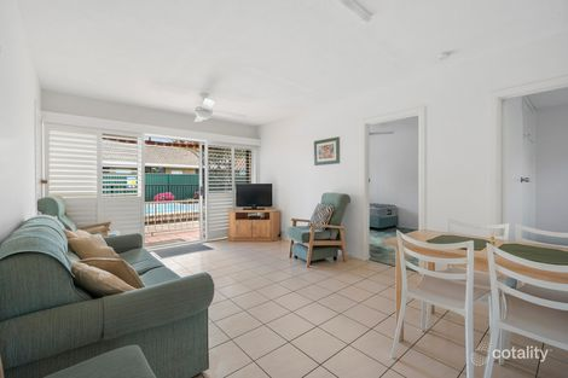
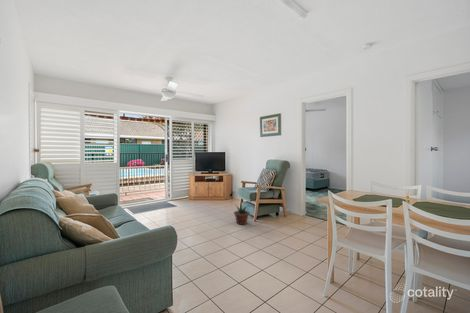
+ potted plant [233,202,252,225]
